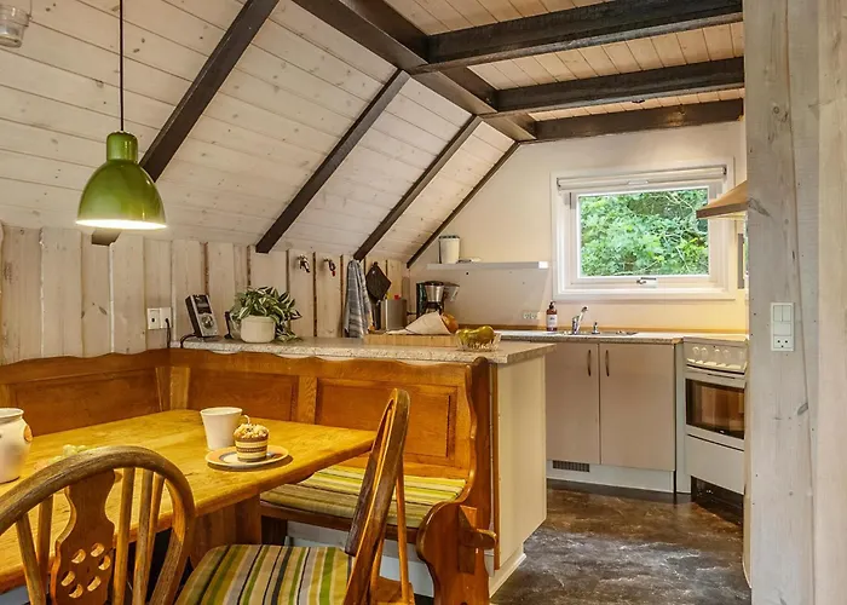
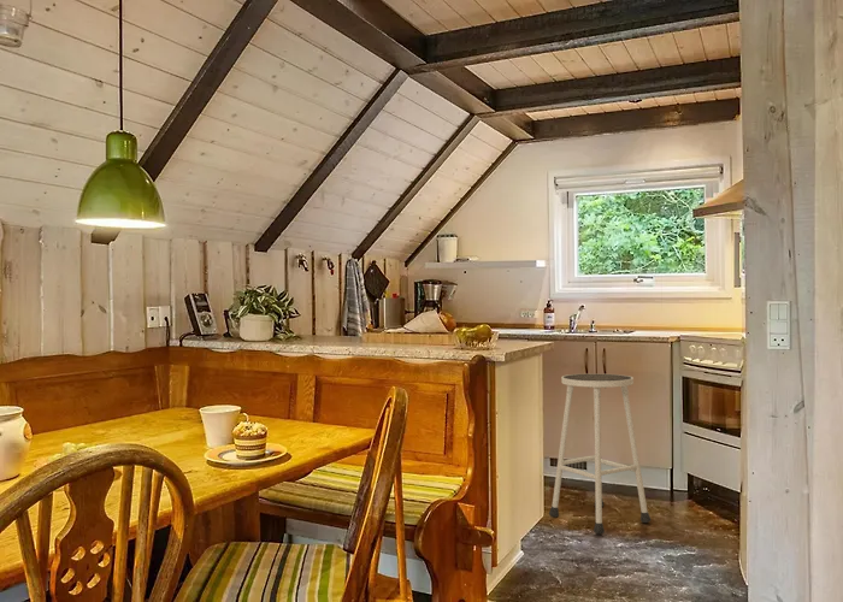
+ stool [548,373,652,535]
